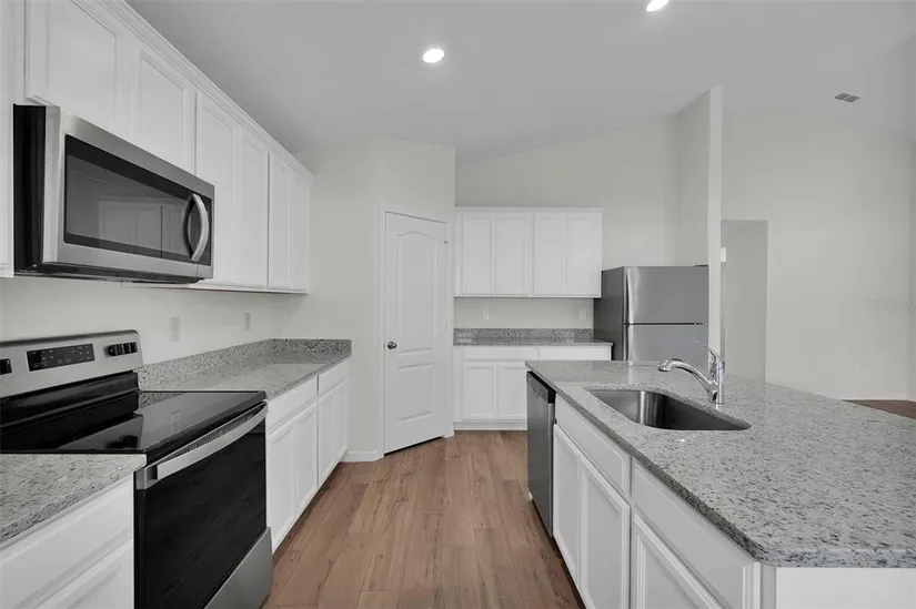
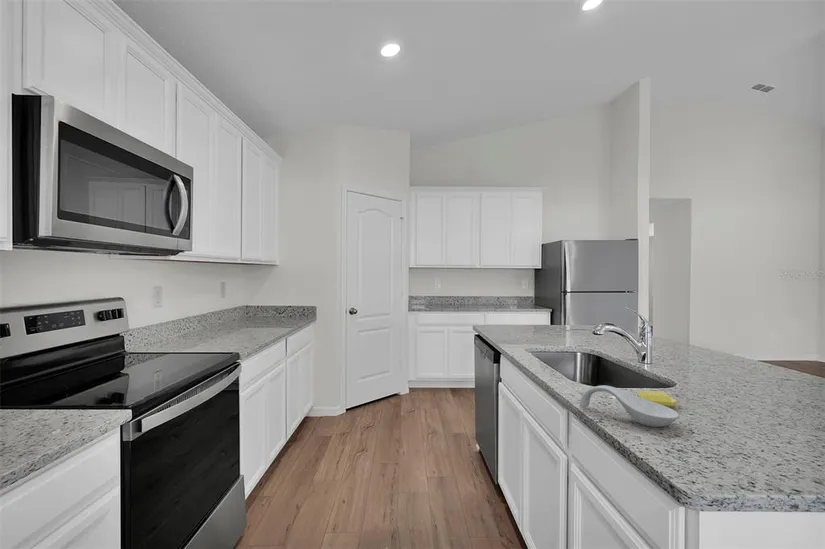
+ spoon rest [579,384,680,428]
+ soap bar [636,389,678,408]
